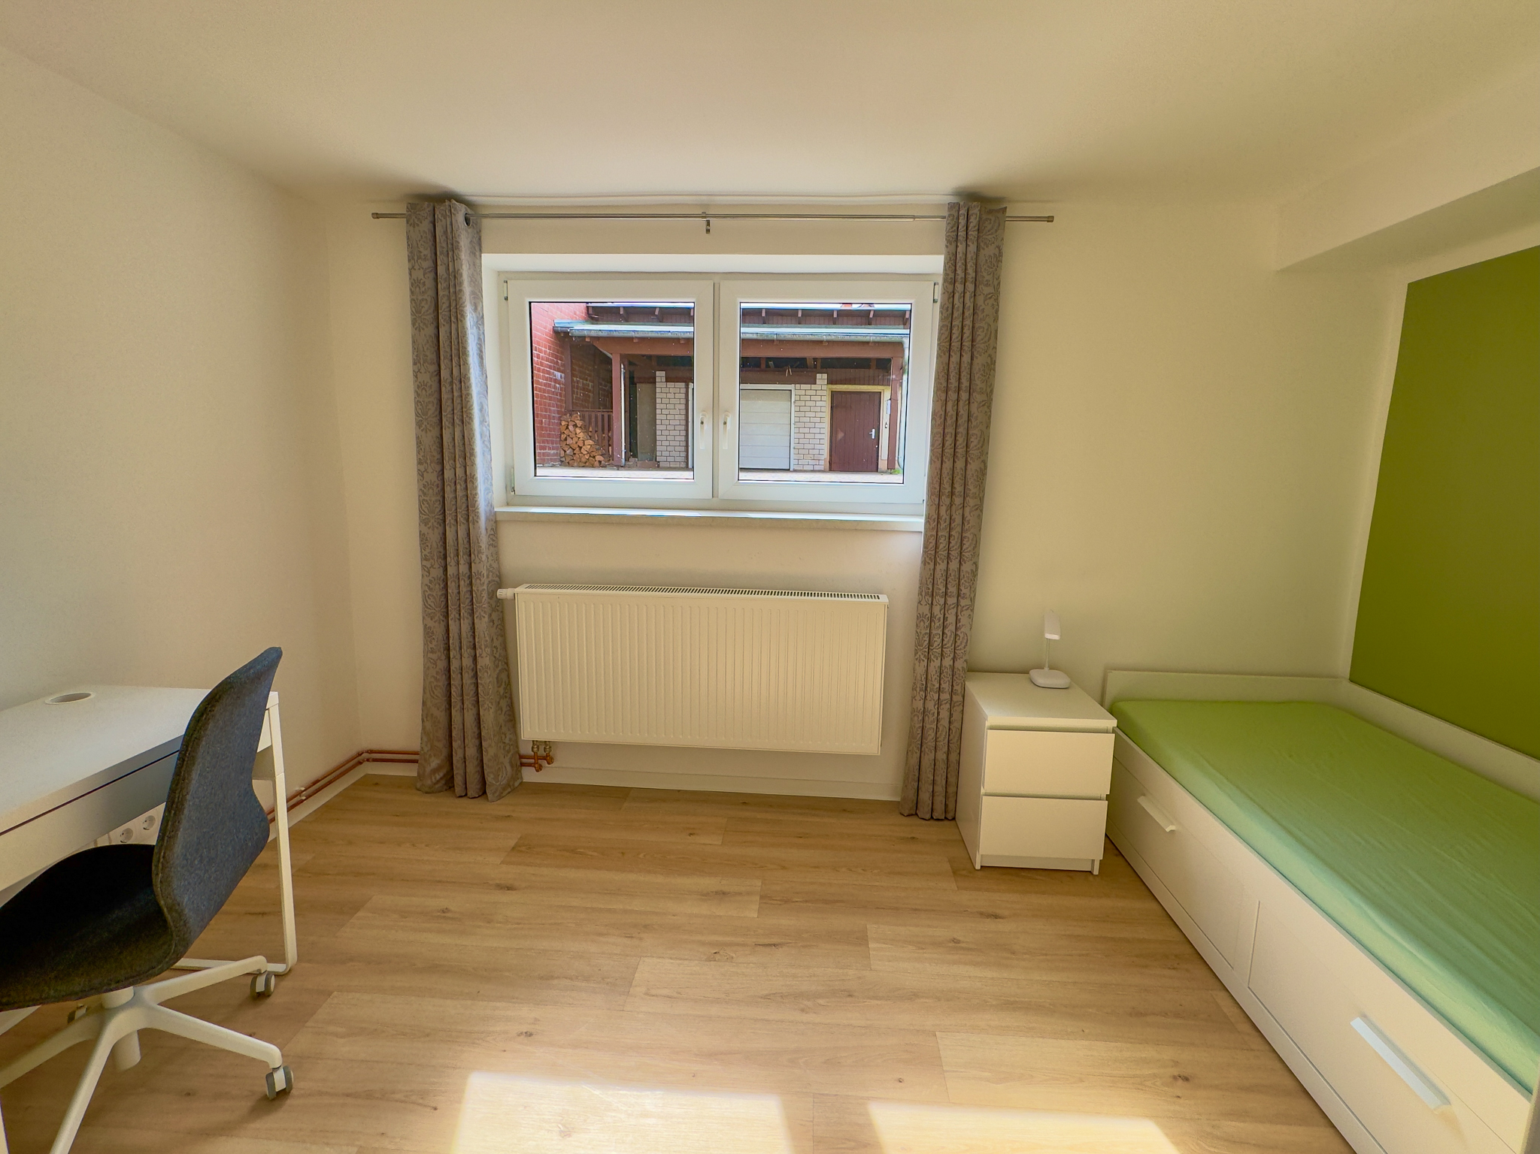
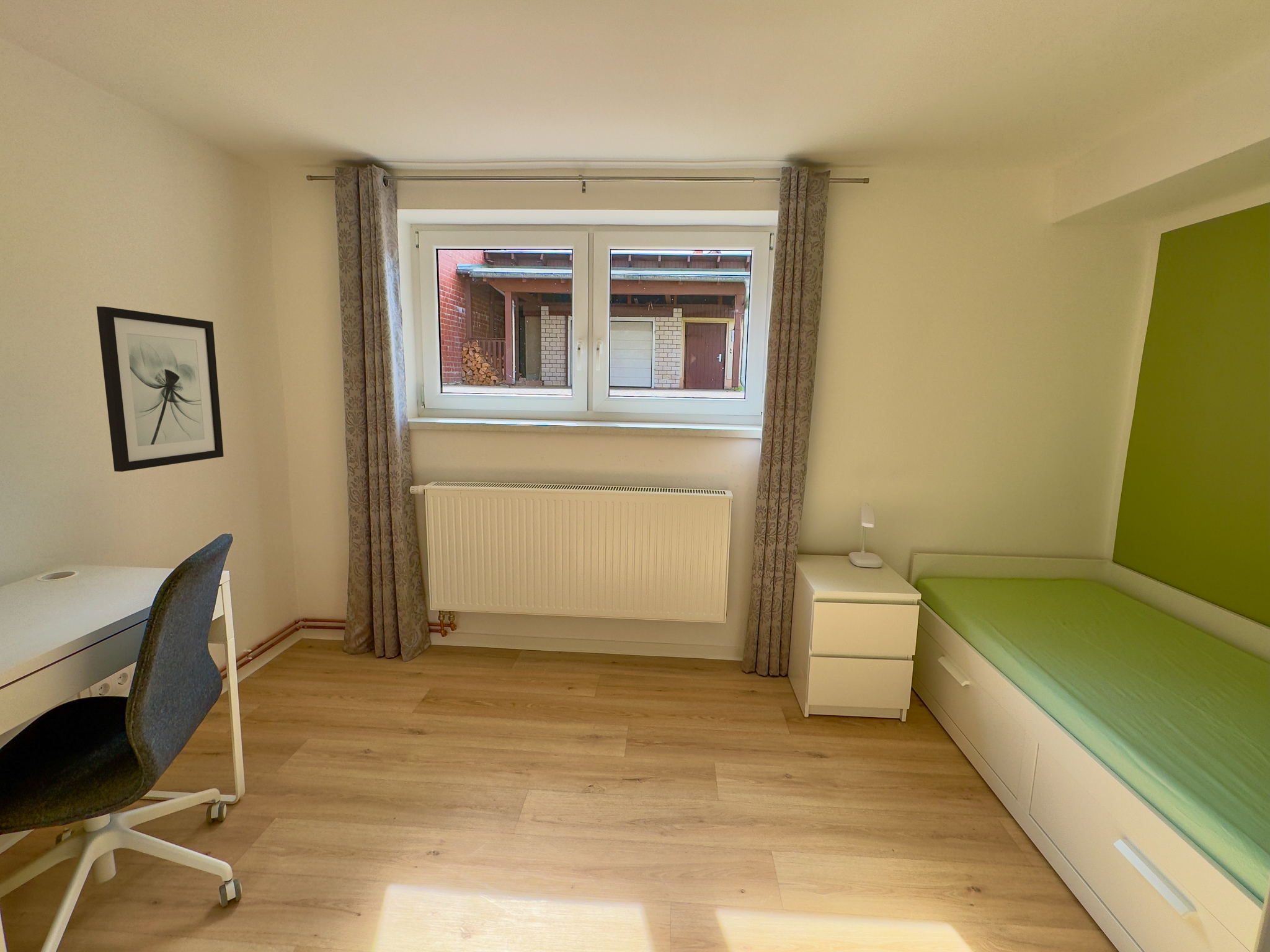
+ wall art [96,306,224,472]
